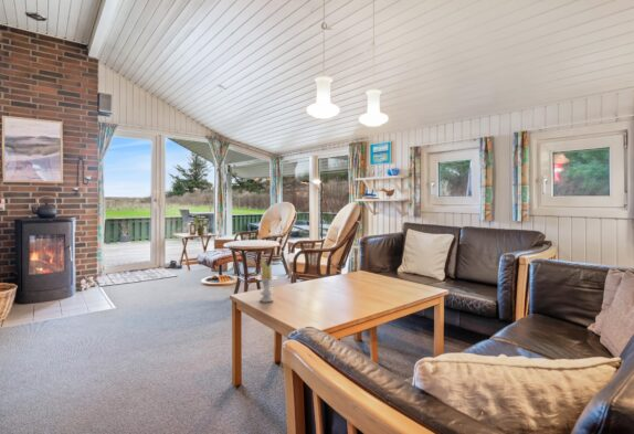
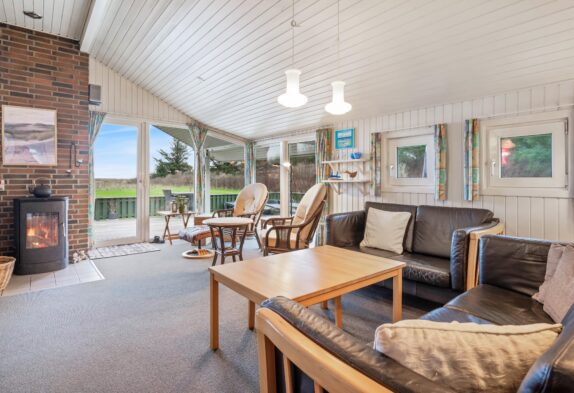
- candle [255,257,278,304]
